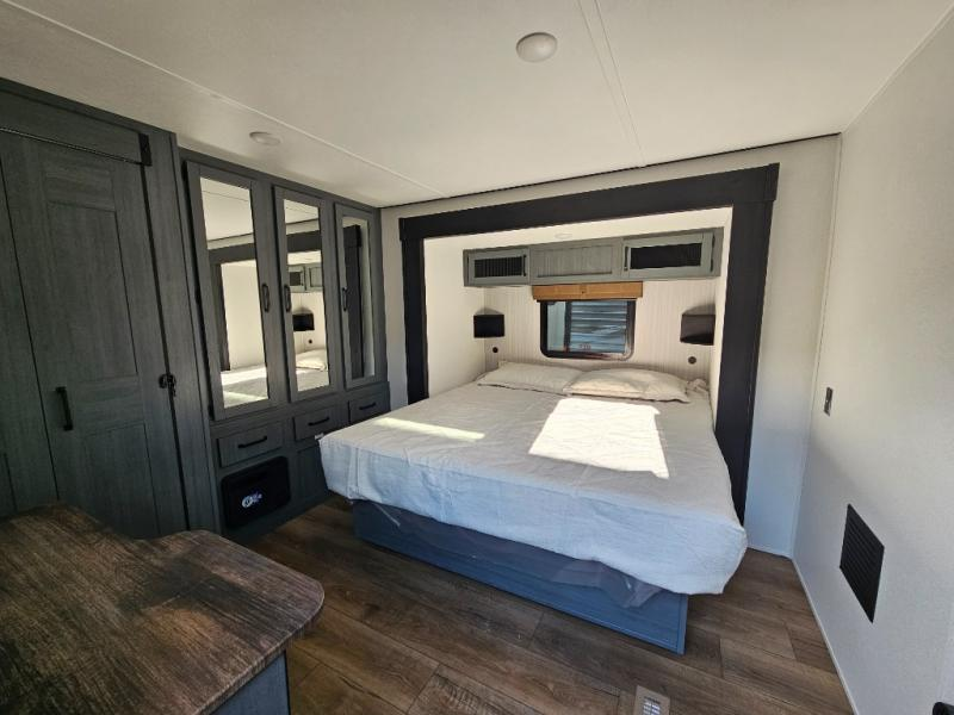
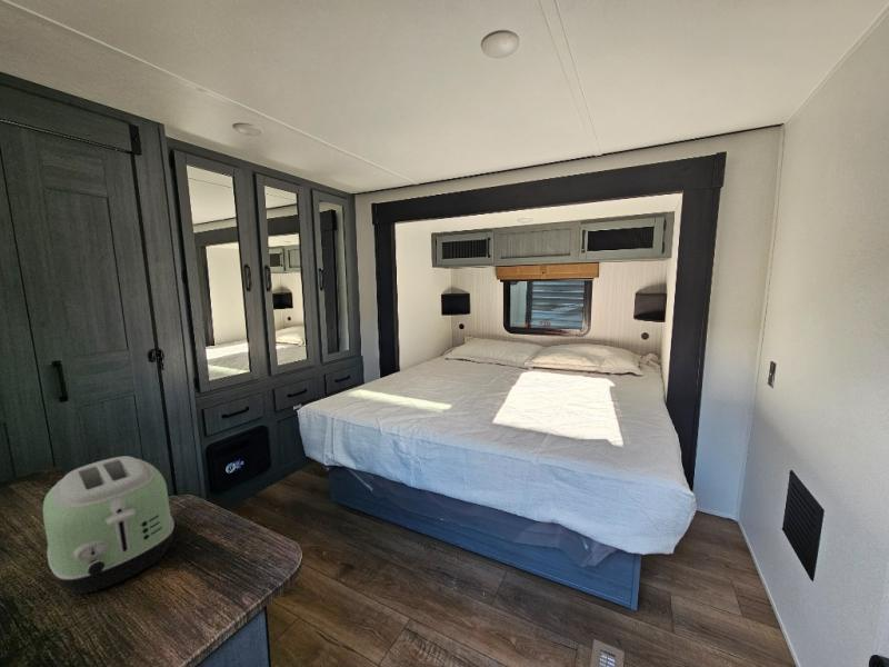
+ toaster [42,455,176,595]
